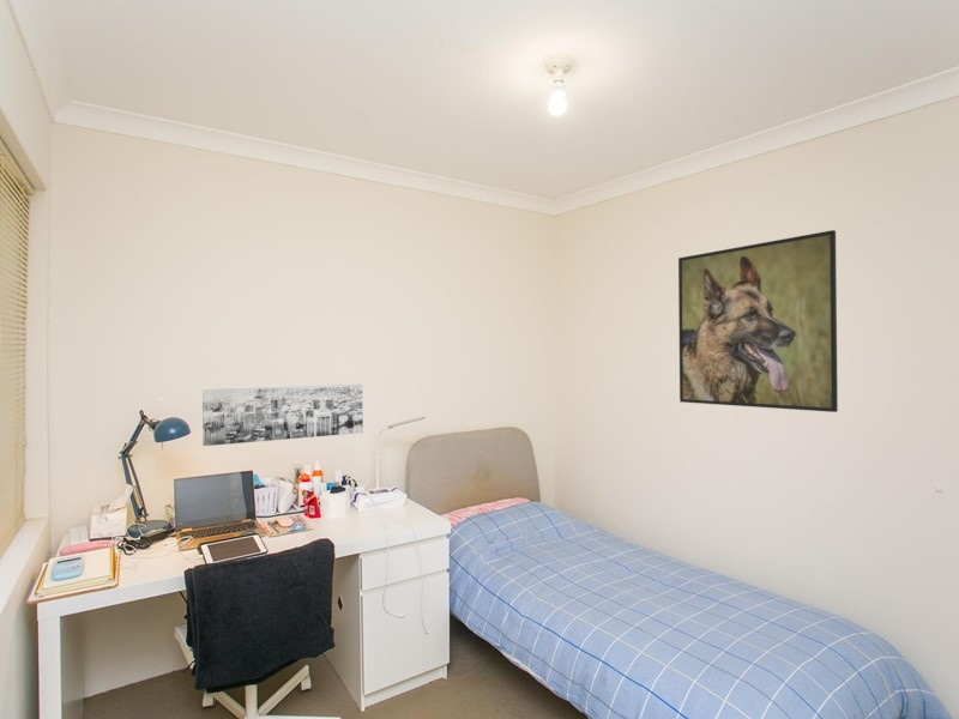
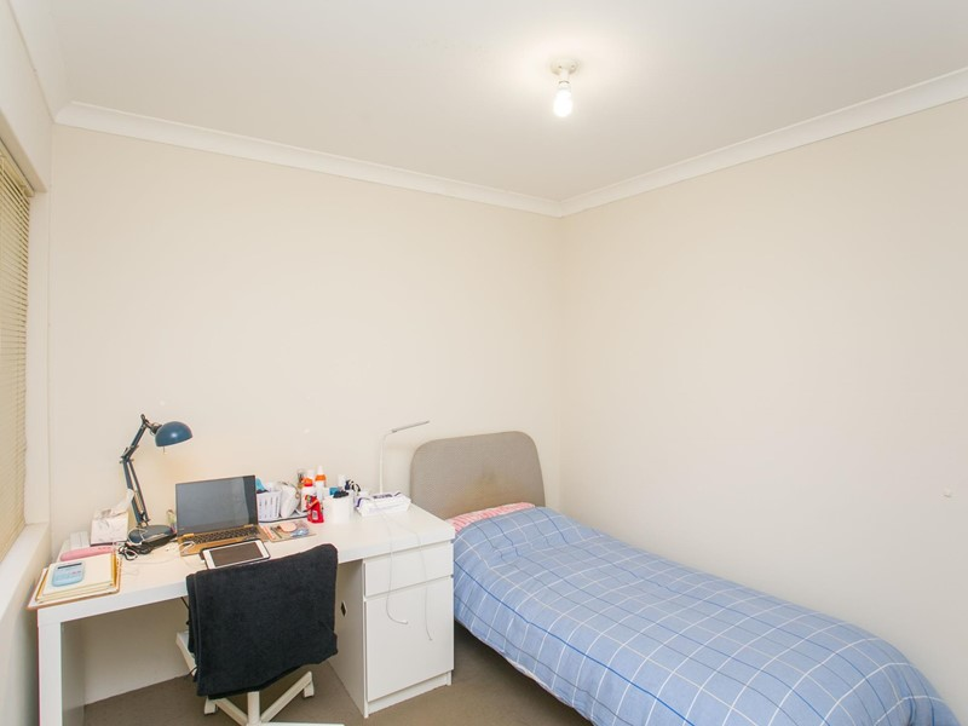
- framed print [677,229,839,413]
- wall art [201,383,364,447]
